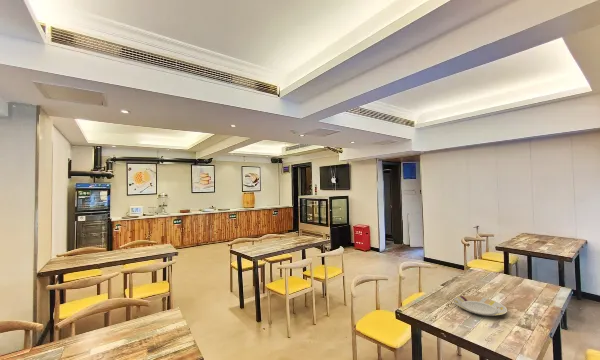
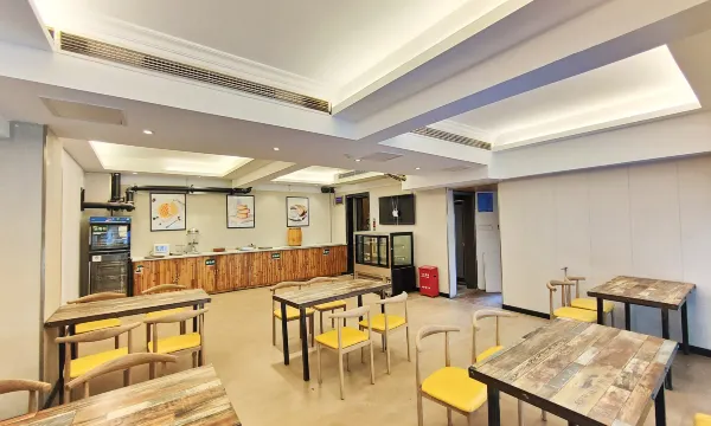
- plate [453,295,508,317]
